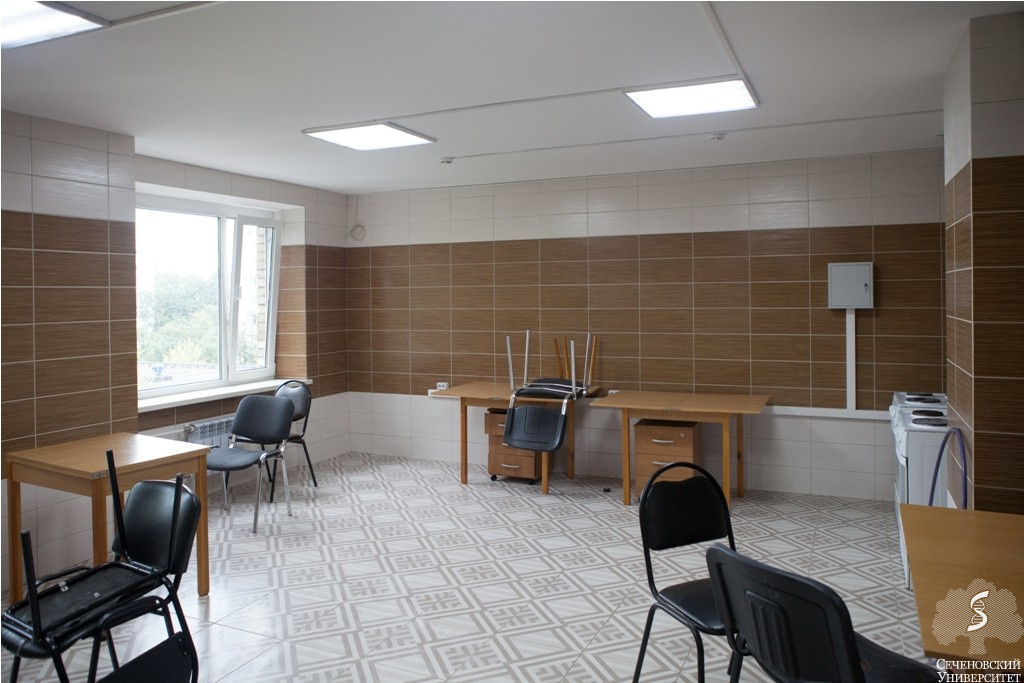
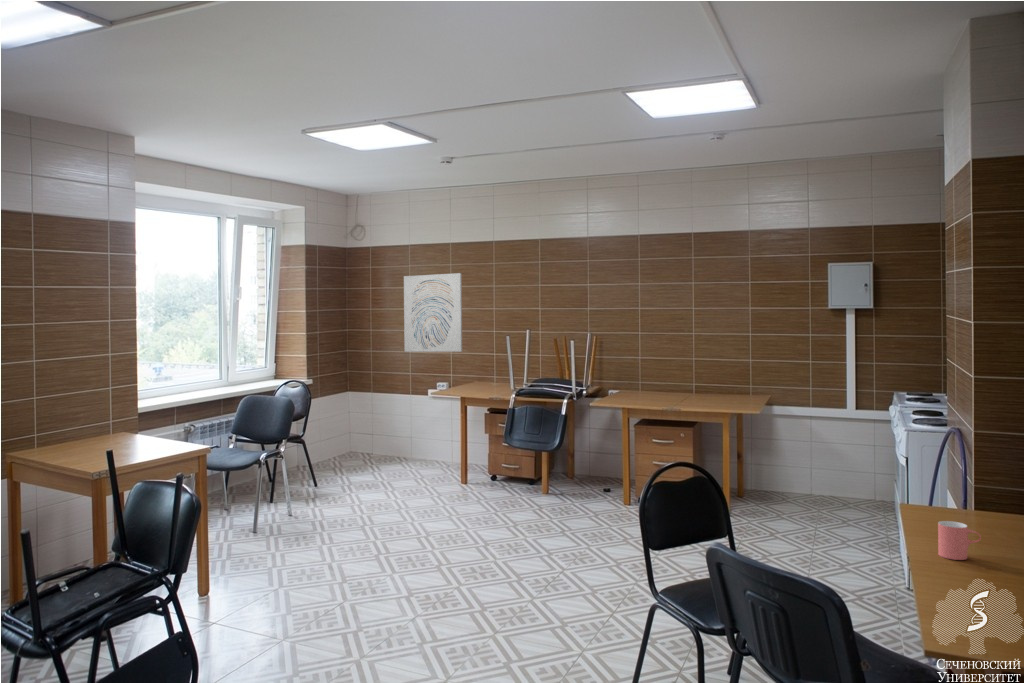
+ cup [937,520,982,561]
+ wall art [403,272,463,353]
